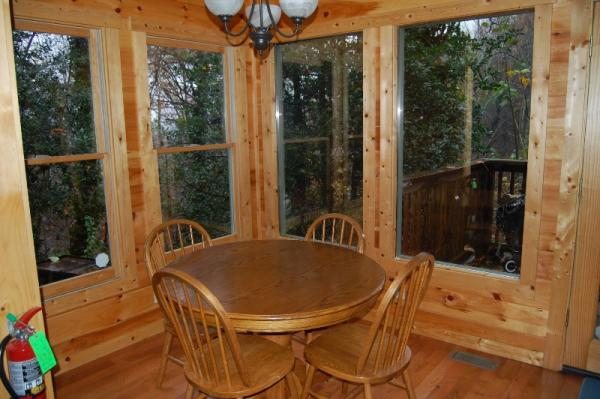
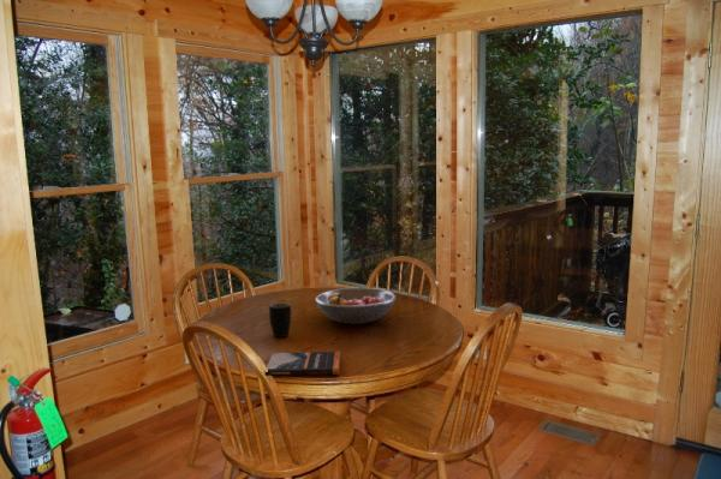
+ book [264,351,341,377]
+ fruit bowl [314,287,398,325]
+ mug [268,301,292,339]
